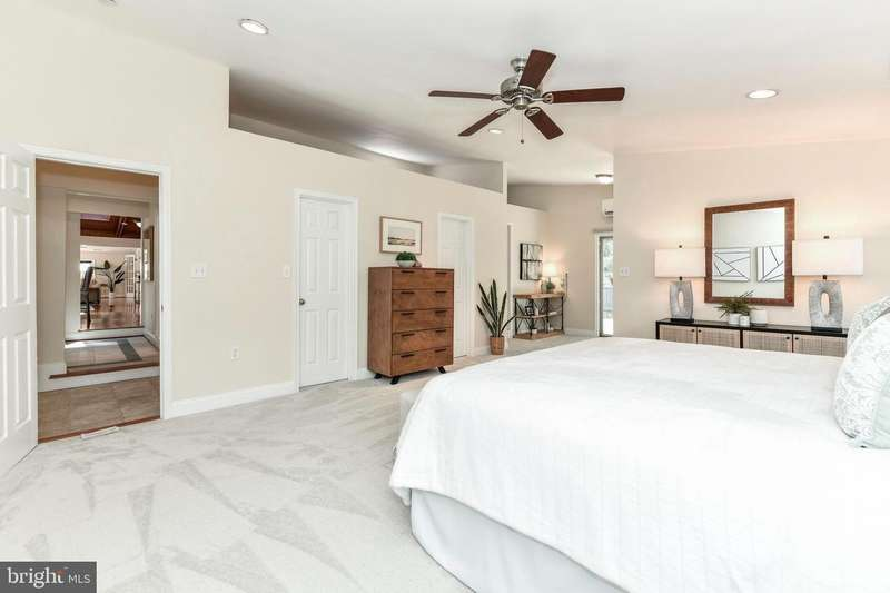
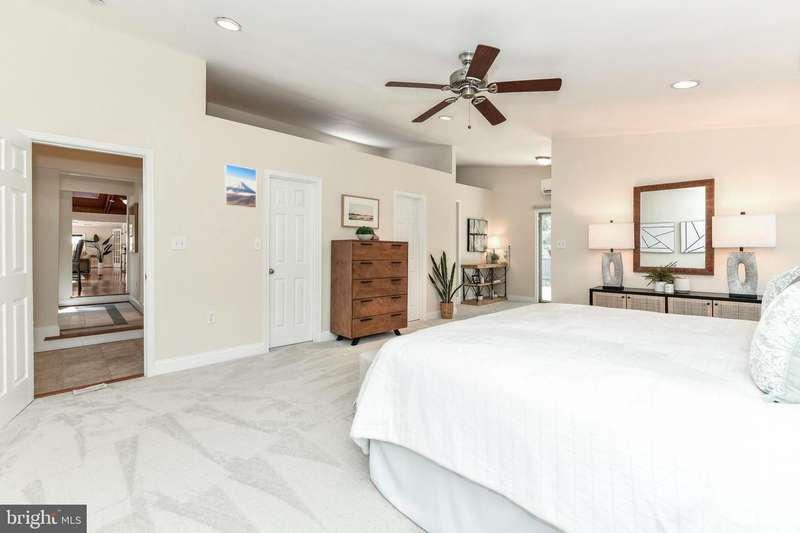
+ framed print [223,163,257,209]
